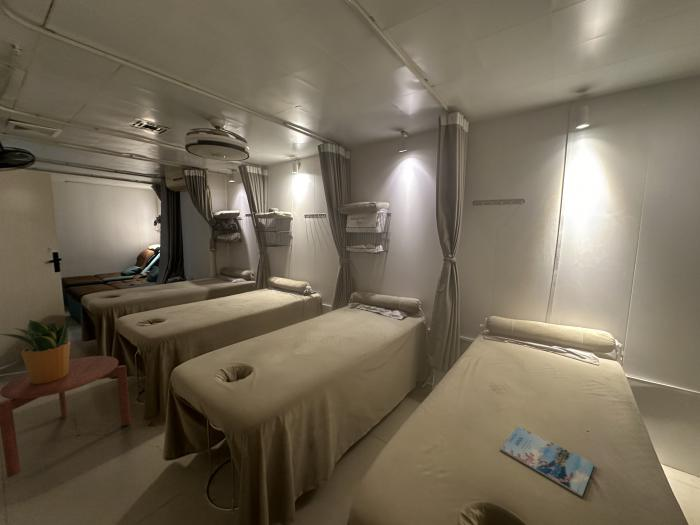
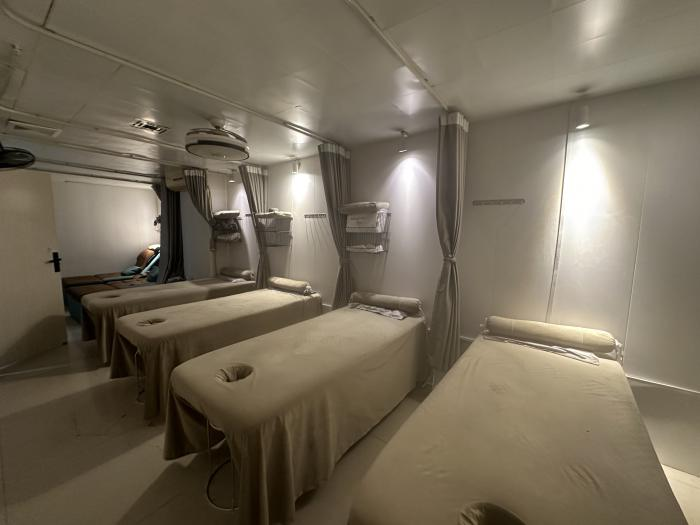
- side table [0,355,132,478]
- potted plant [0,318,73,384]
- magazine [499,425,595,498]
